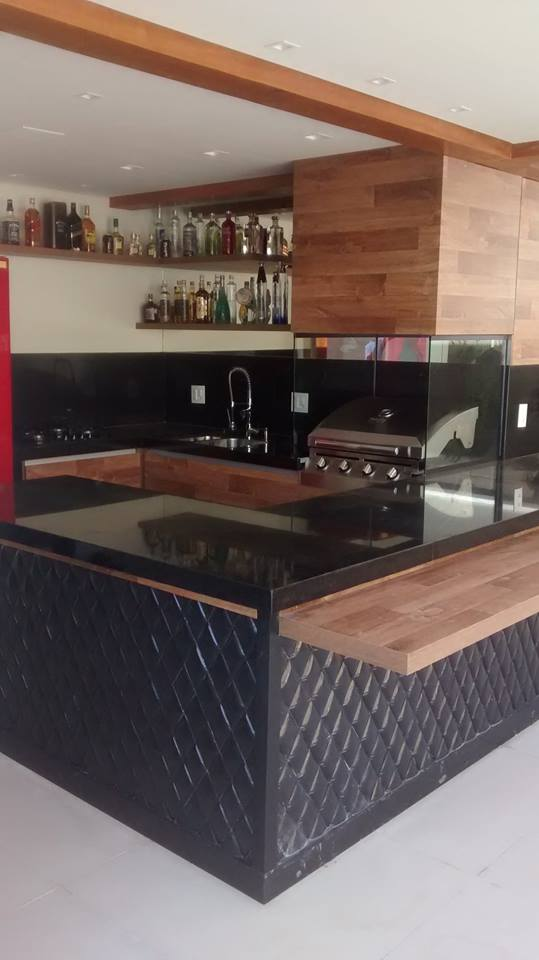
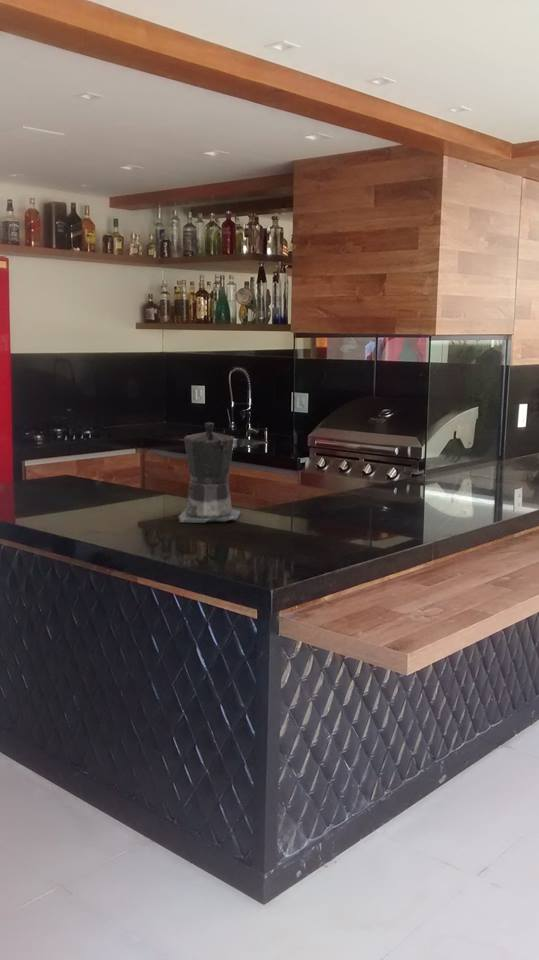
+ coffee maker [177,421,241,524]
